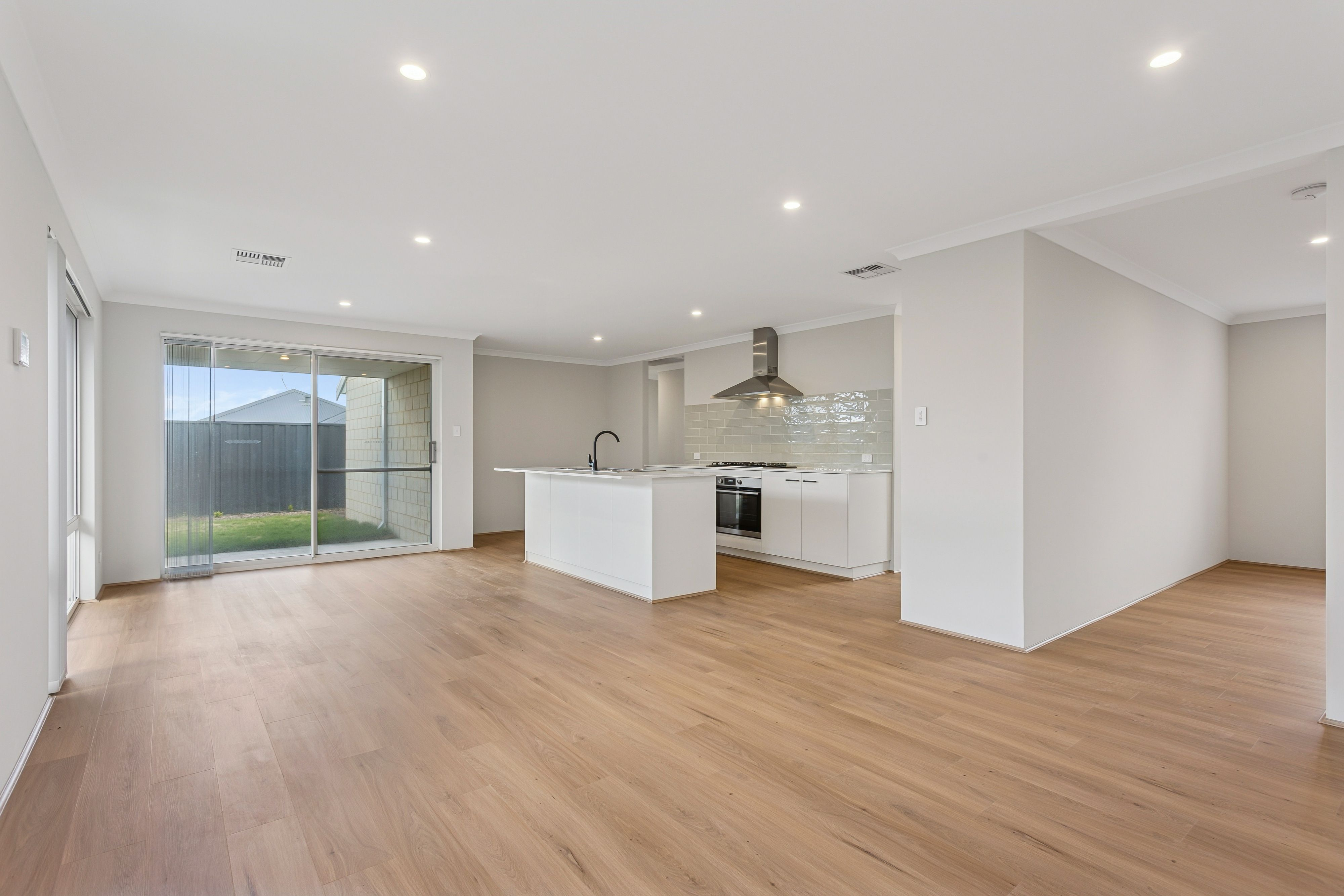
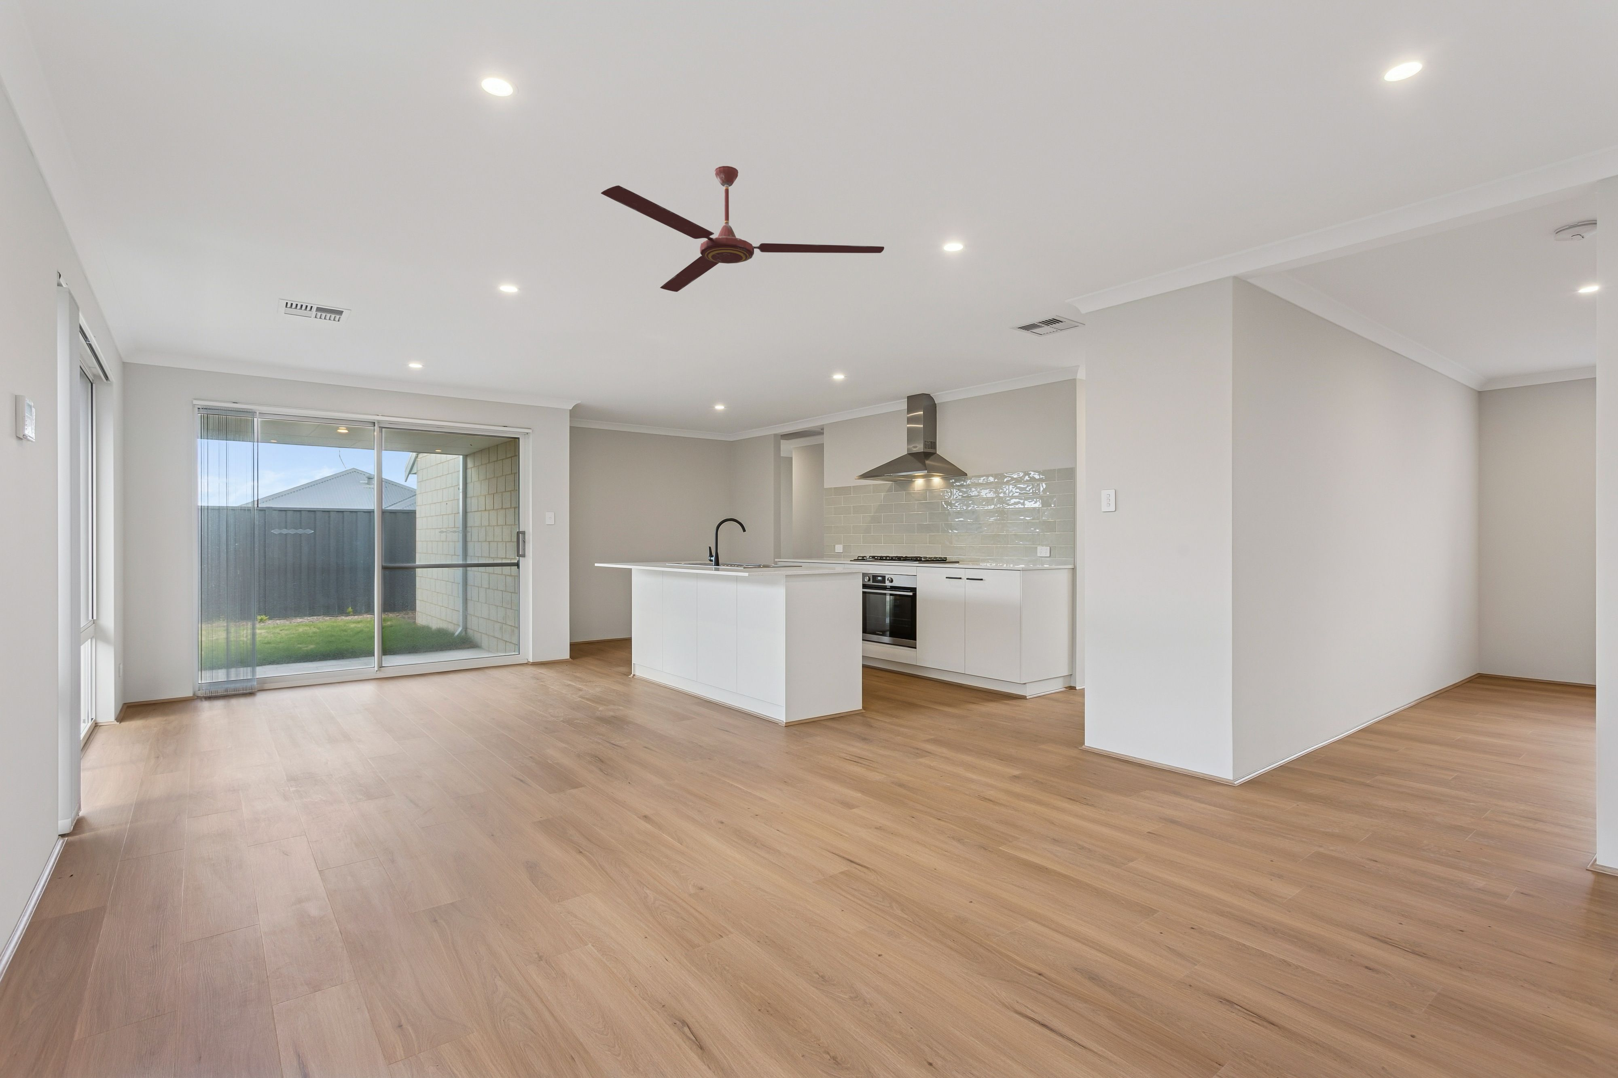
+ ceiling fan [601,166,885,292]
